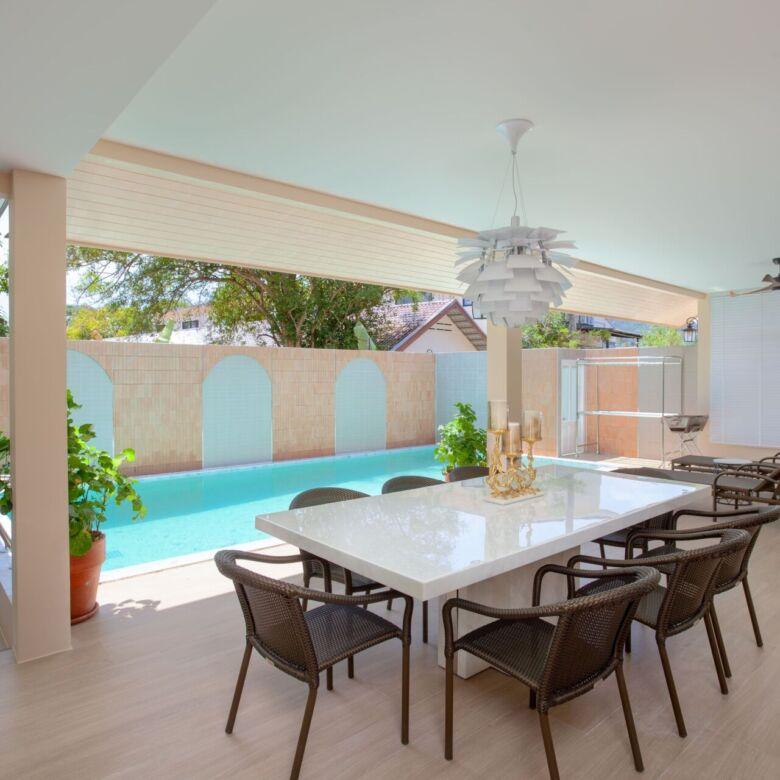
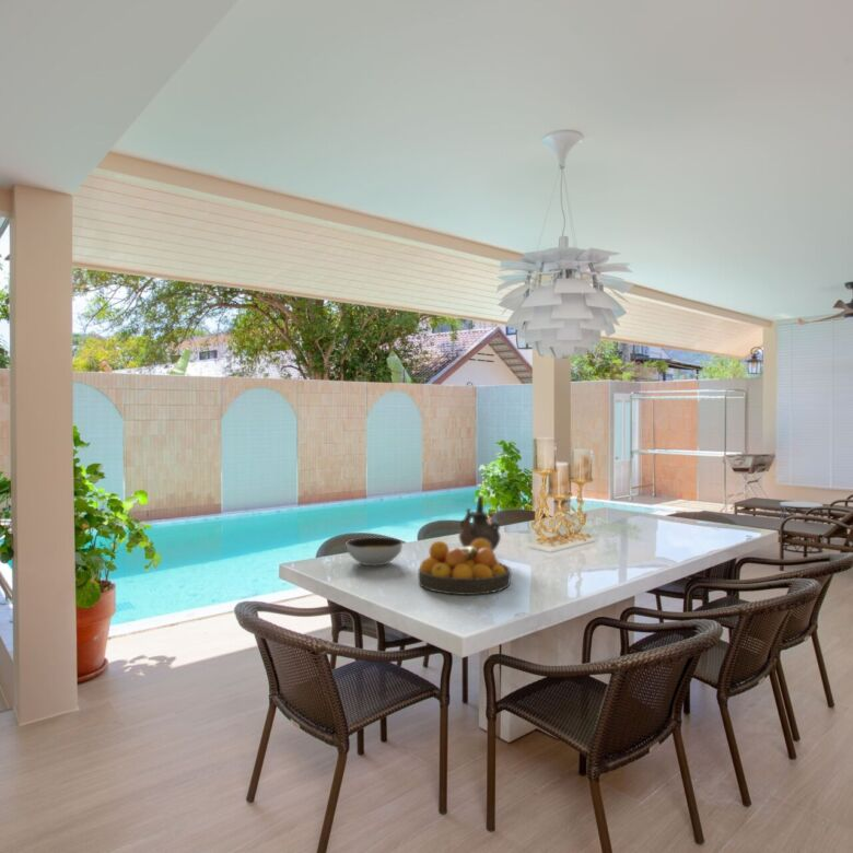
+ ceremonial vessel [458,495,502,552]
+ soup bowl [346,536,404,566]
+ fruit bowl [417,539,512,596]
